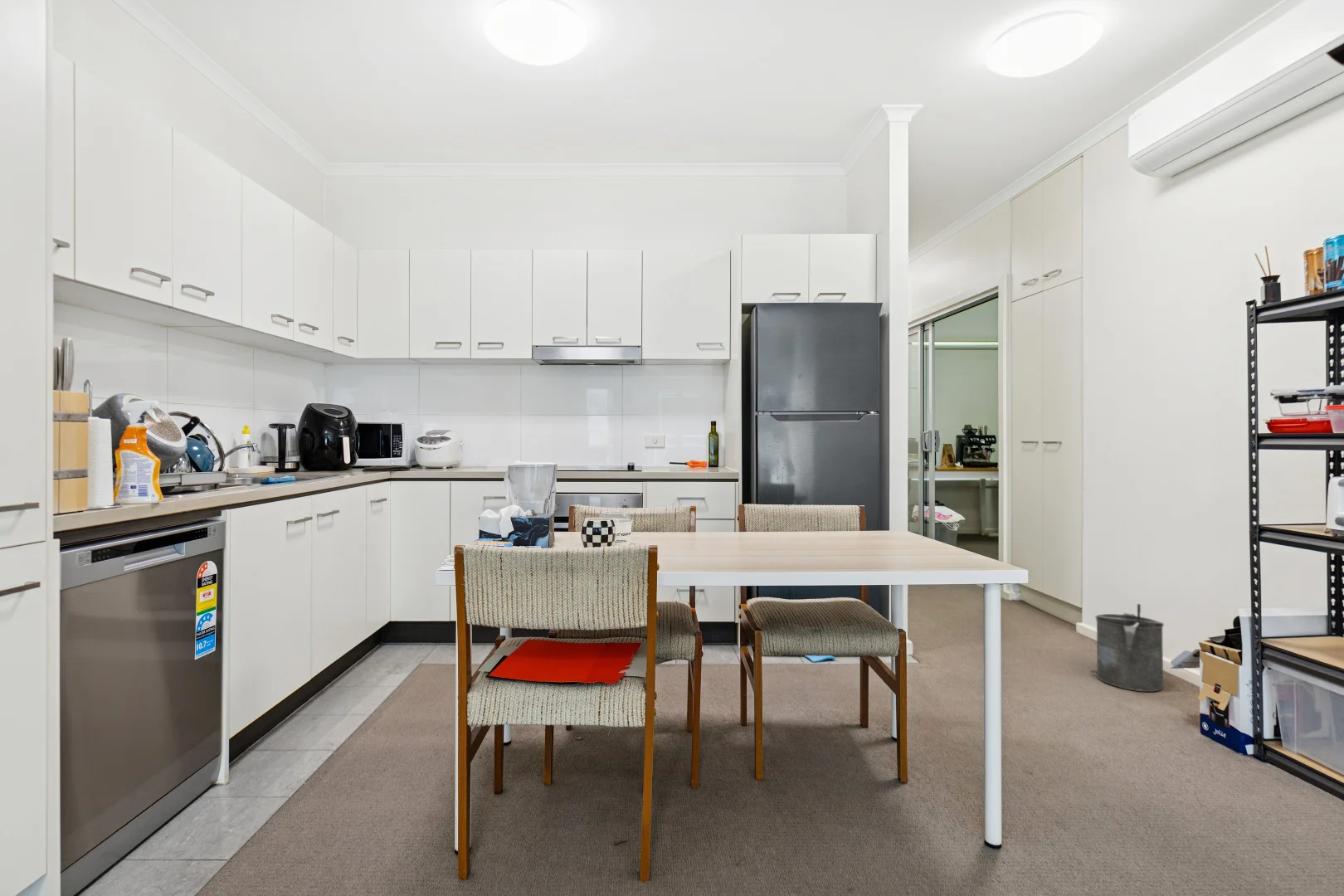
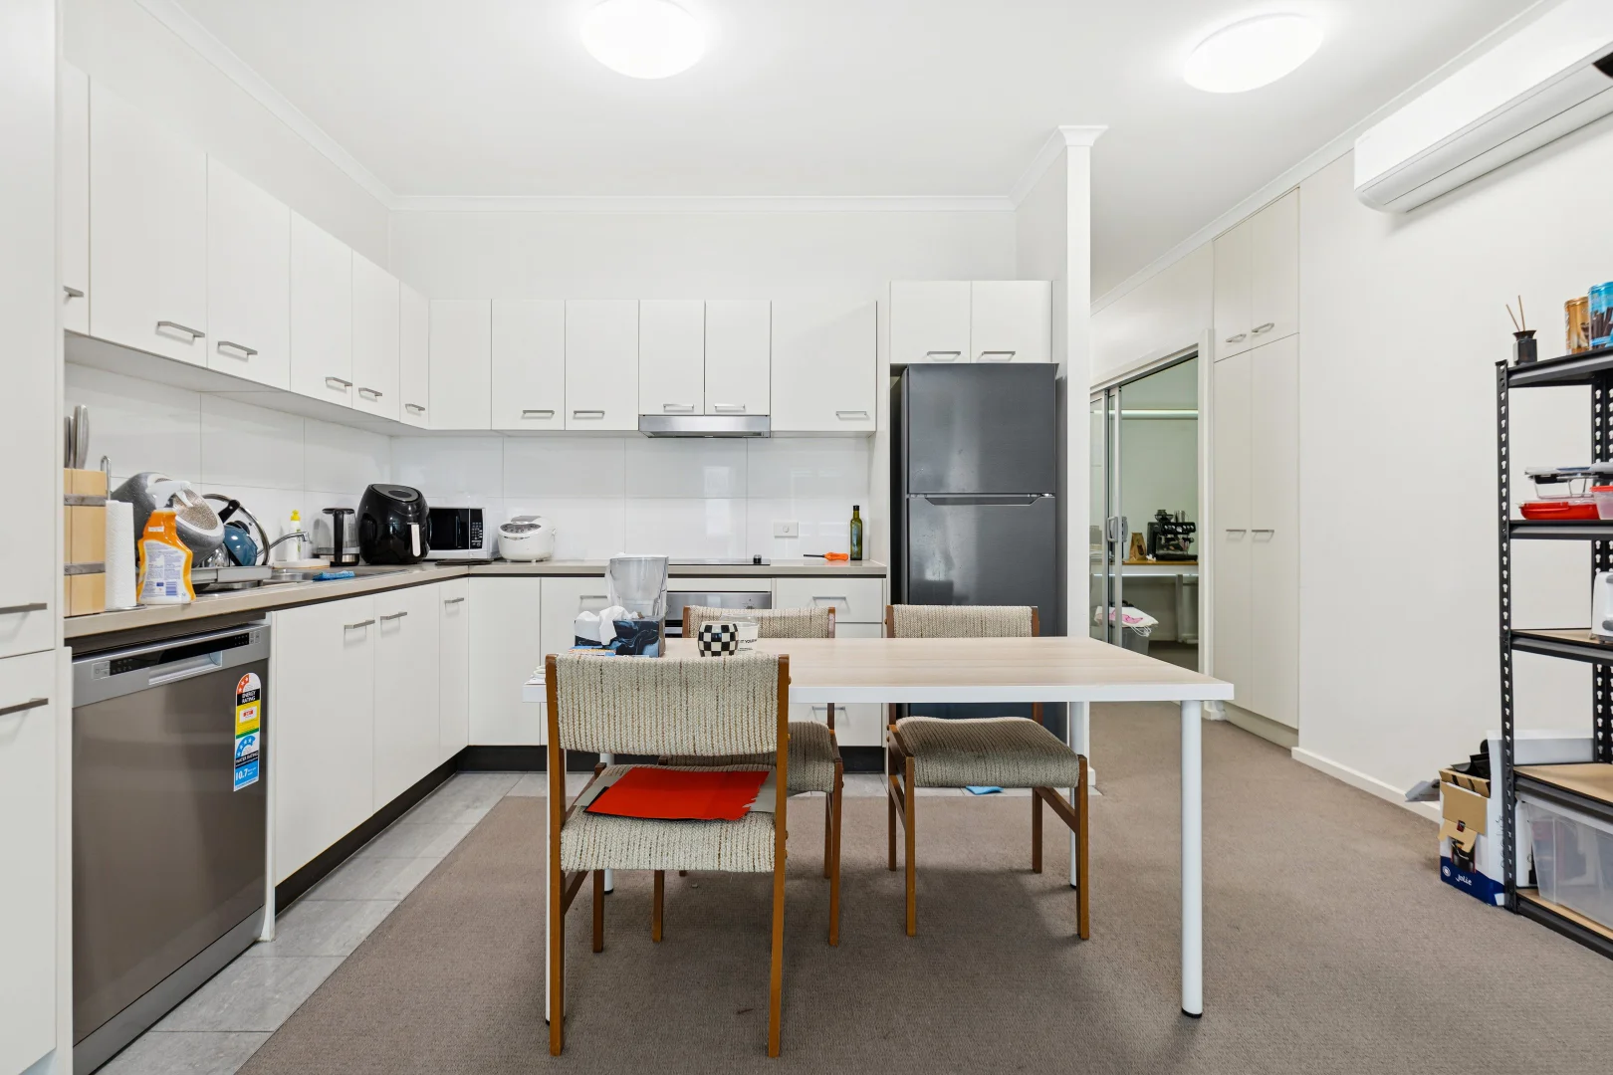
- bucket [1089,603,1165,693]
